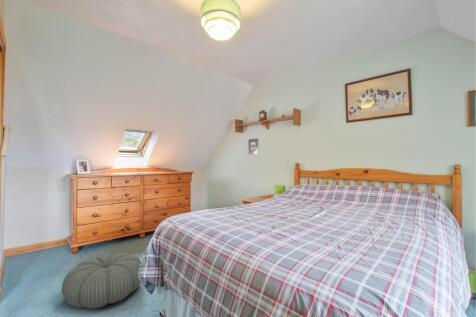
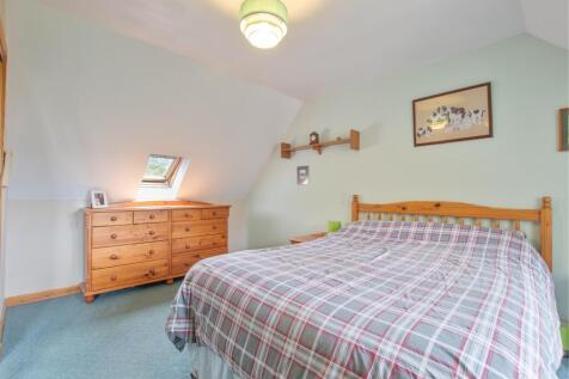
- pouf [61,252,142,310]
